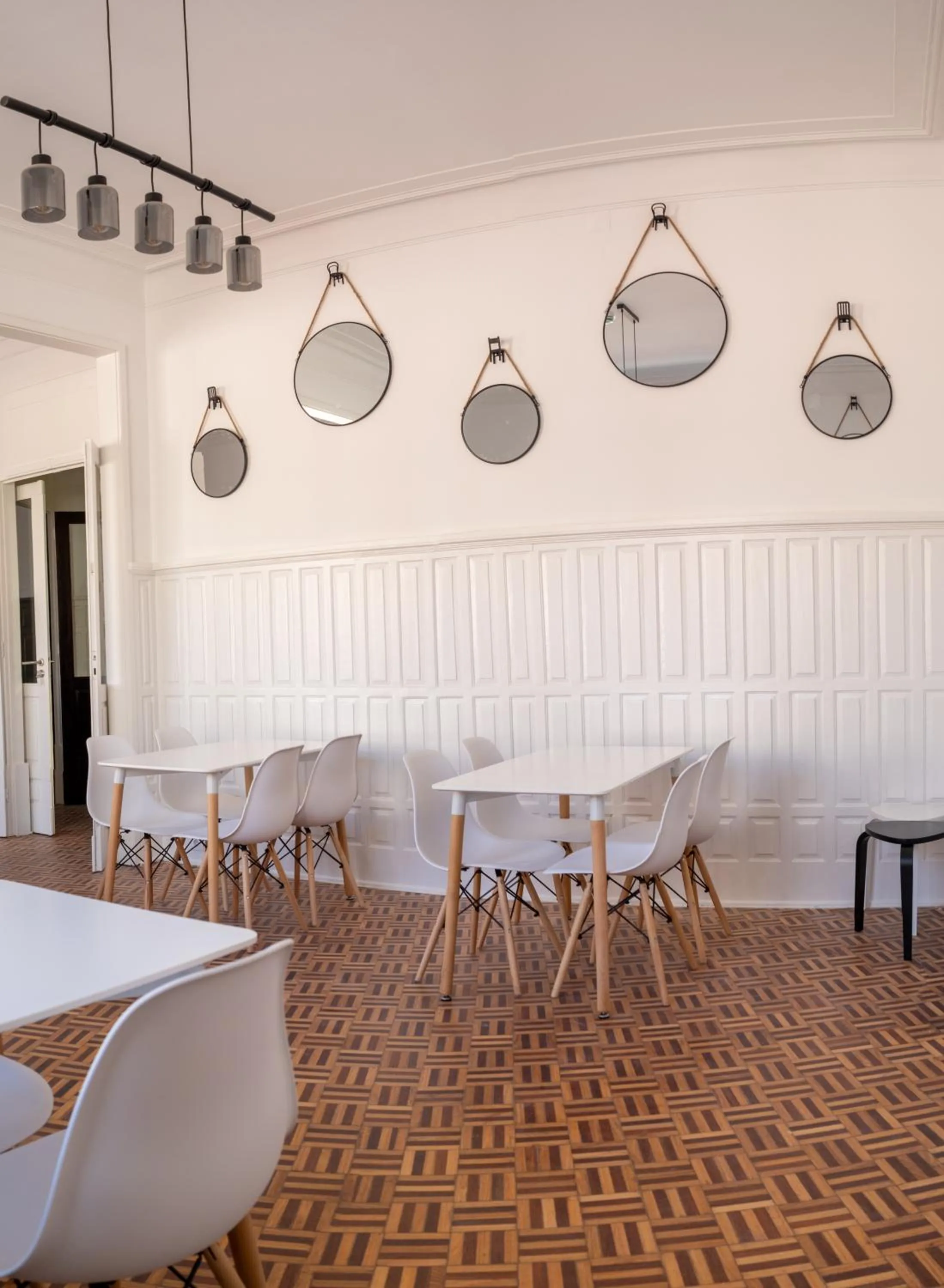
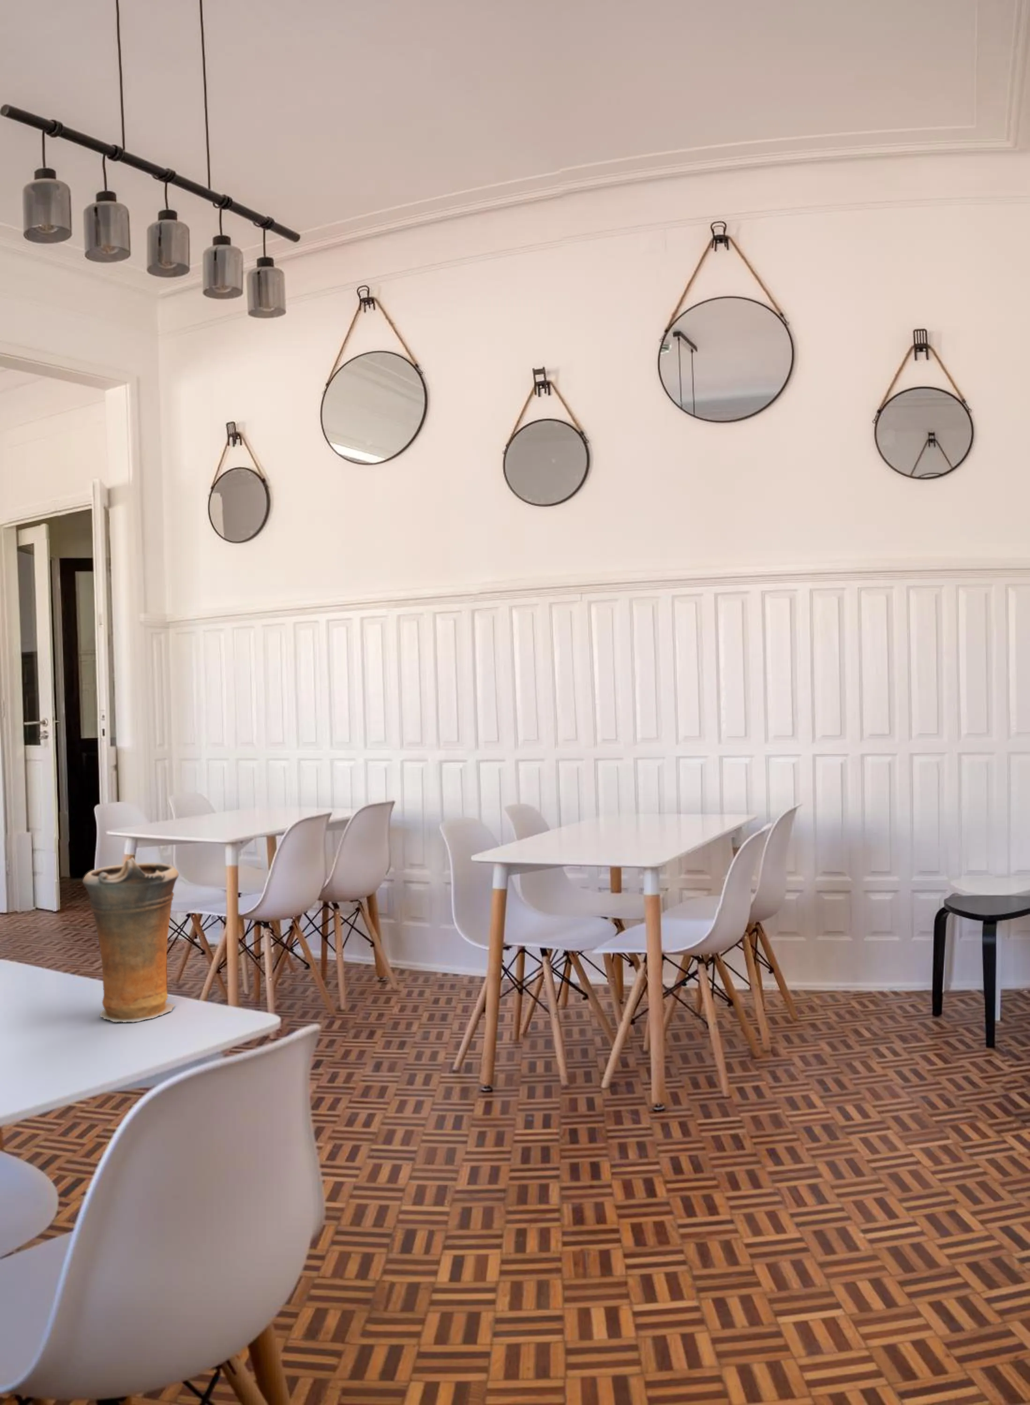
+ vase [82,857,179,1023]
